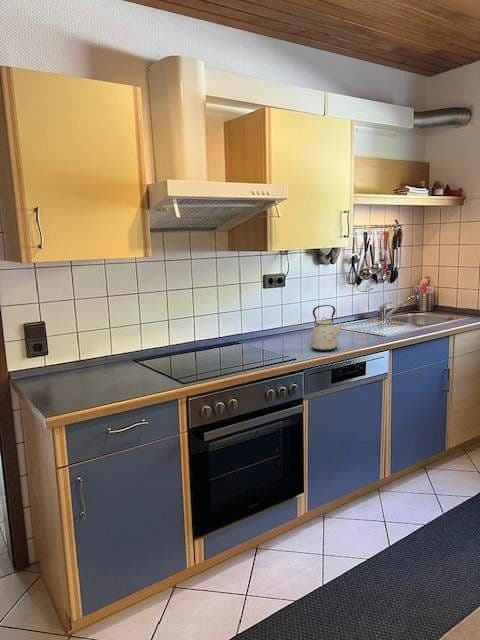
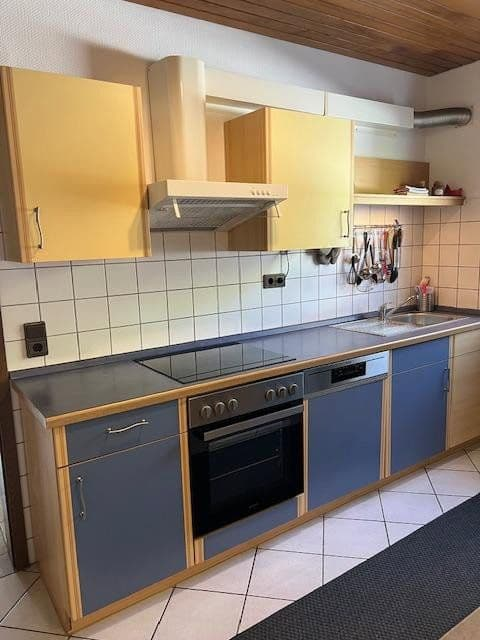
- kettle [310,304,344,352]
